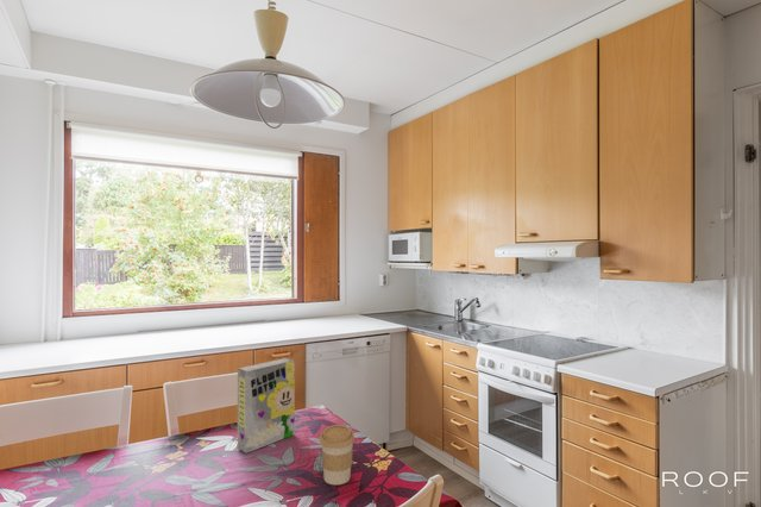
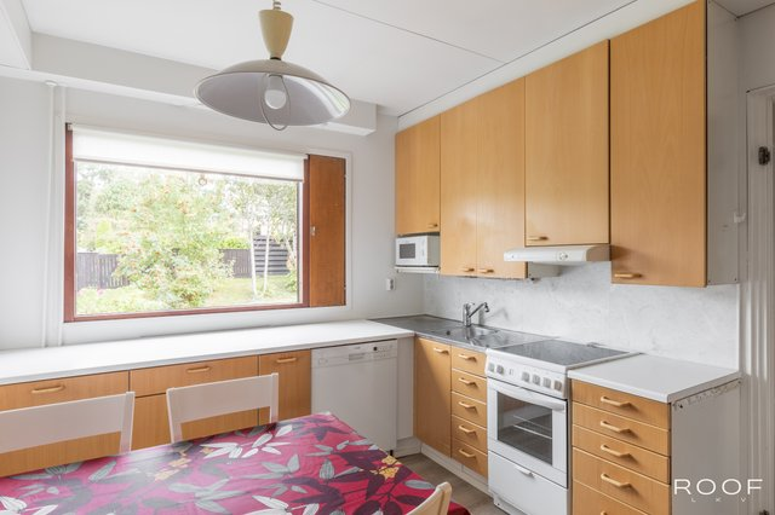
- cereal box [237,357,296,455]
- coffee cup [319,424,356,486]
